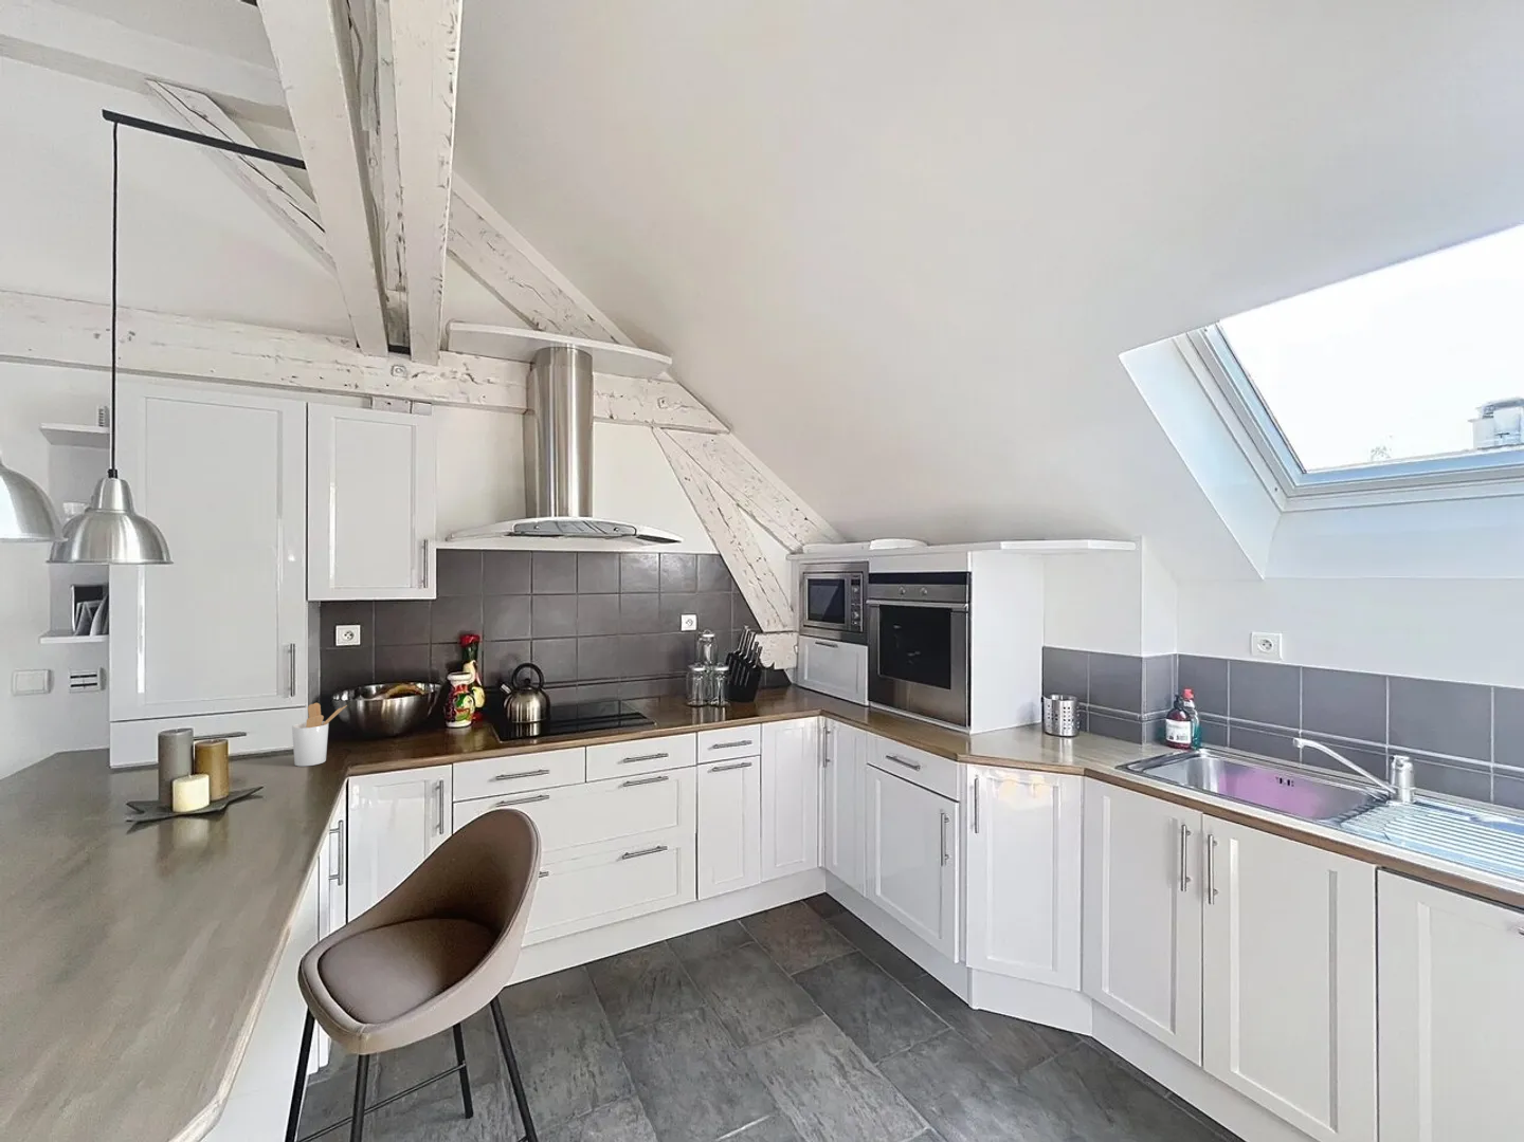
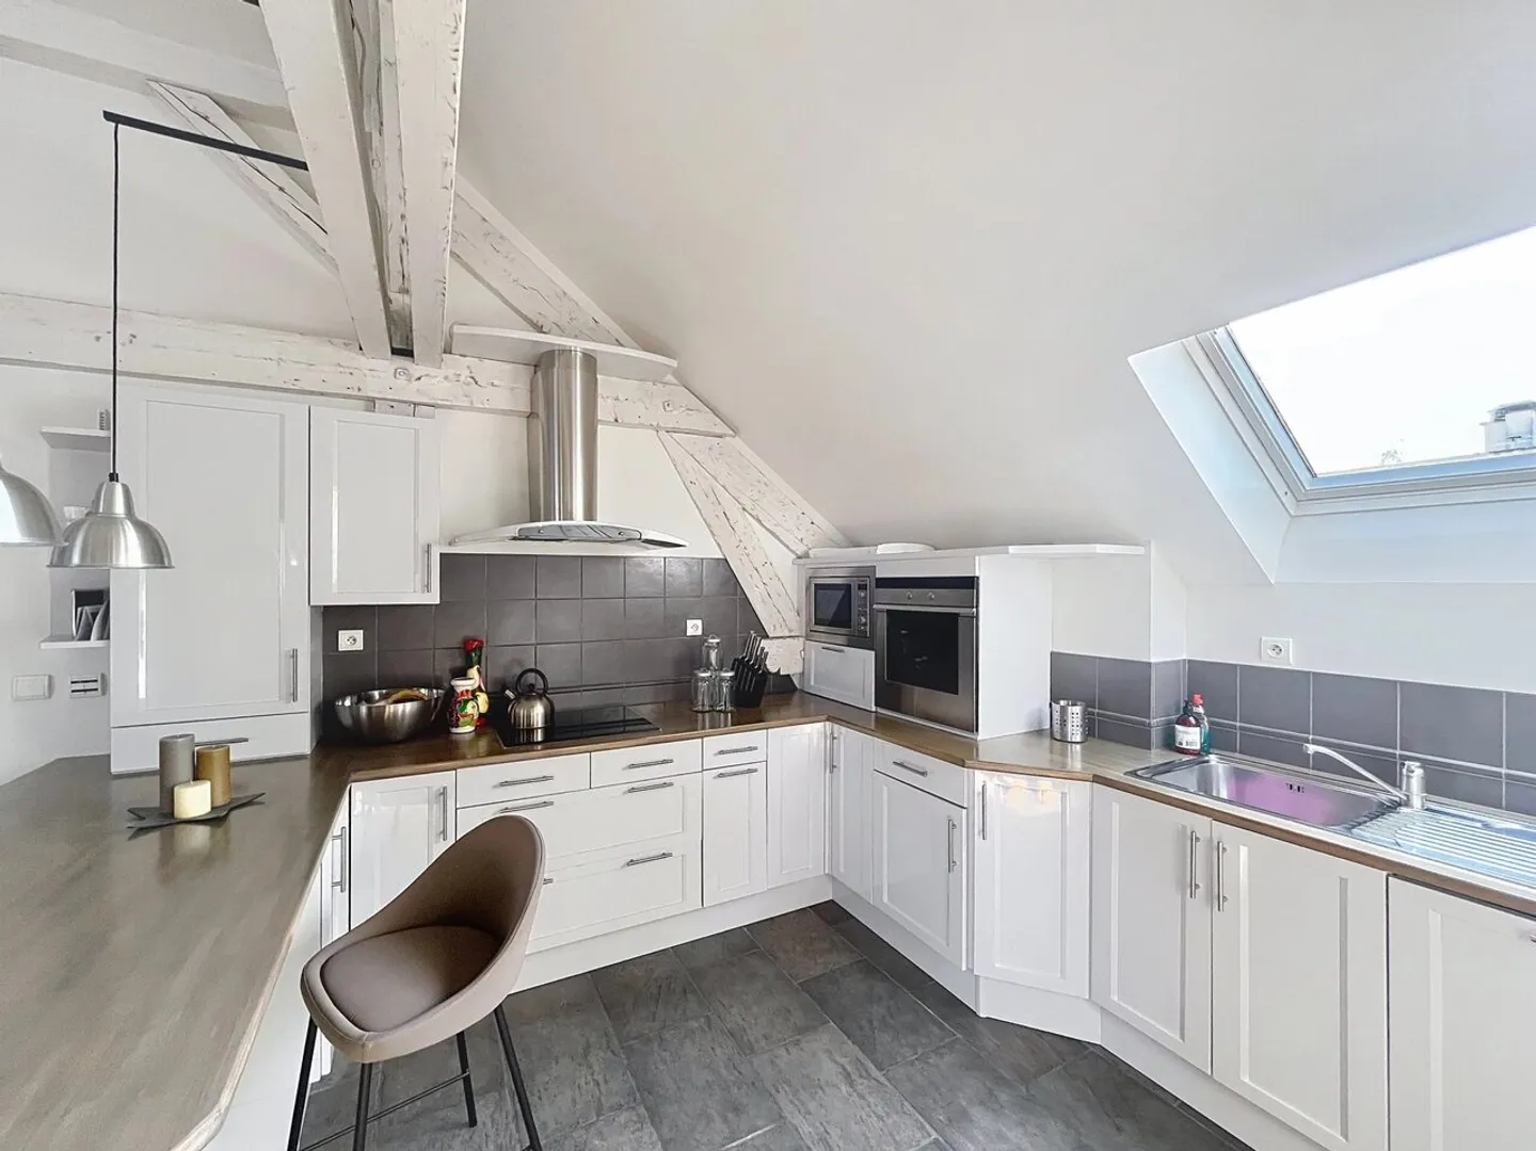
- utensil holder [292,702,348,768]
